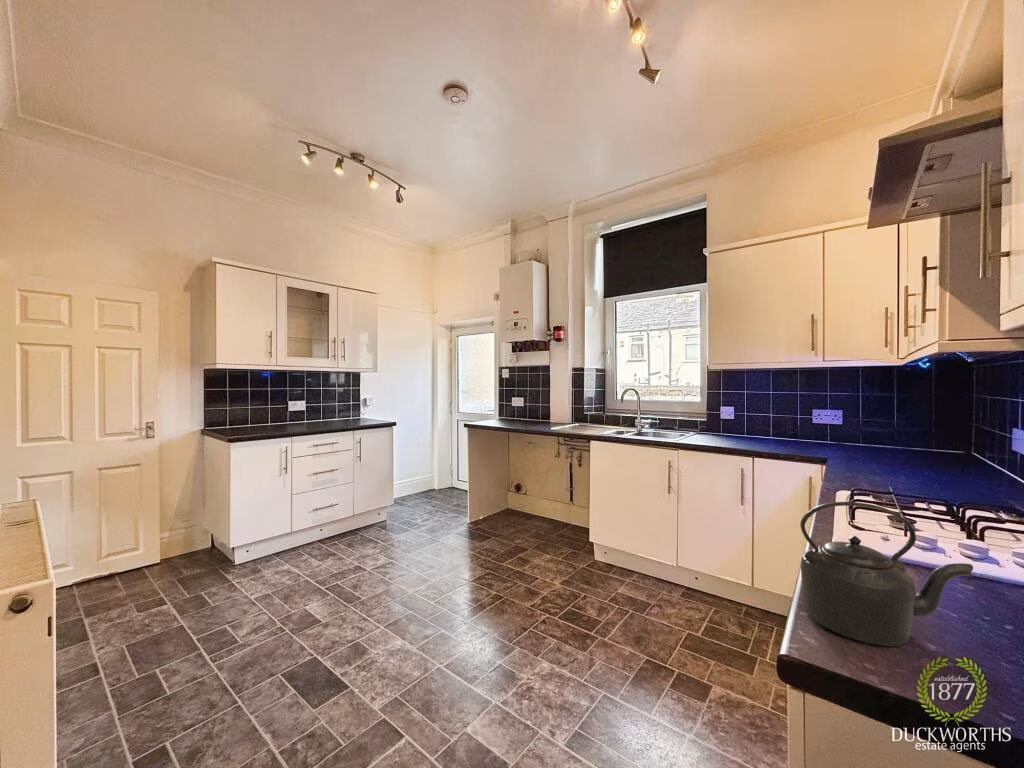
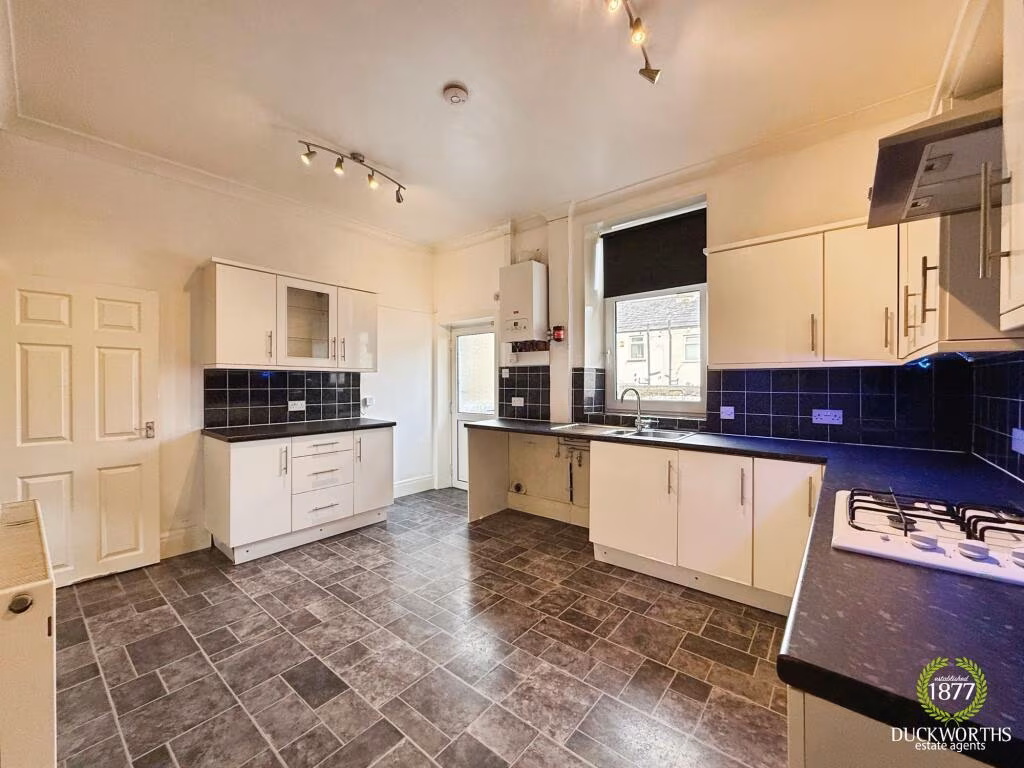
- kettle [799,501,974,647]
